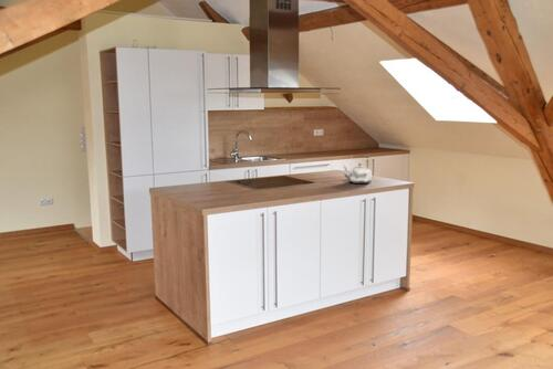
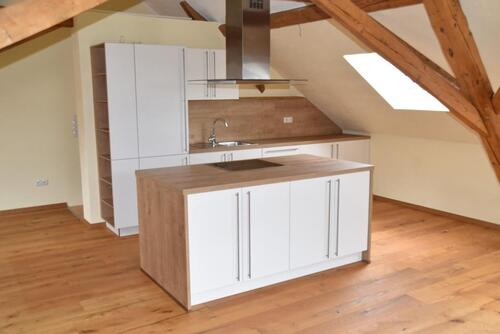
- kettle [343,154,373,184]
